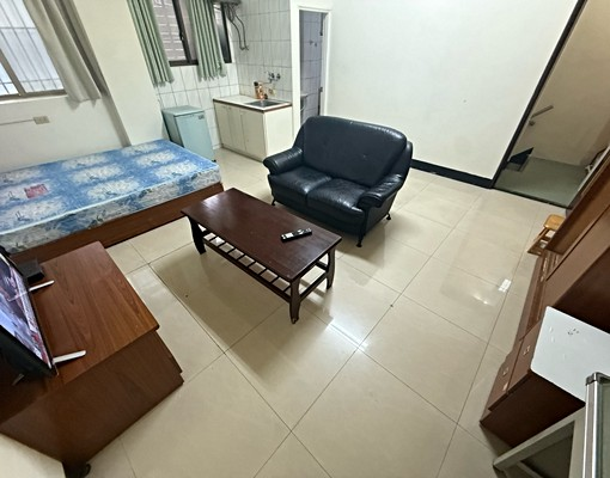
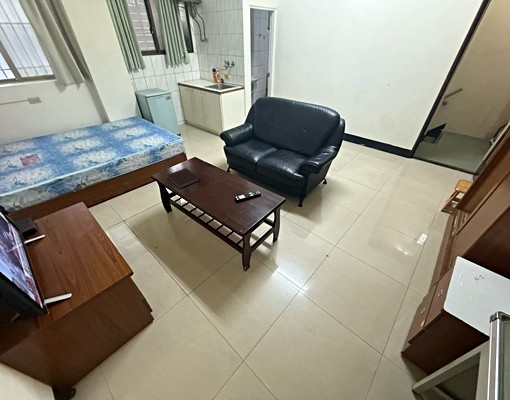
+ notebook [165,167,201,190]
